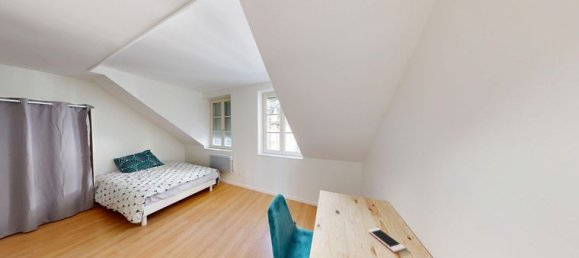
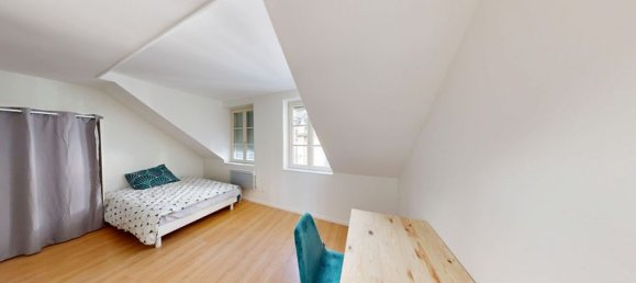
- cell phone [367,227,407,253]
